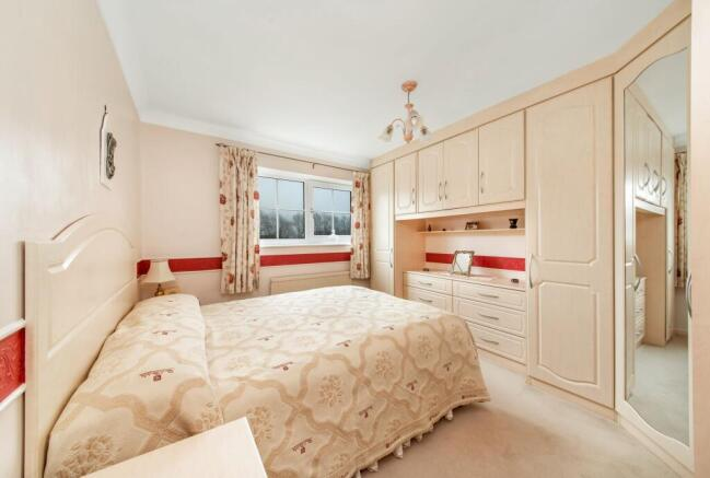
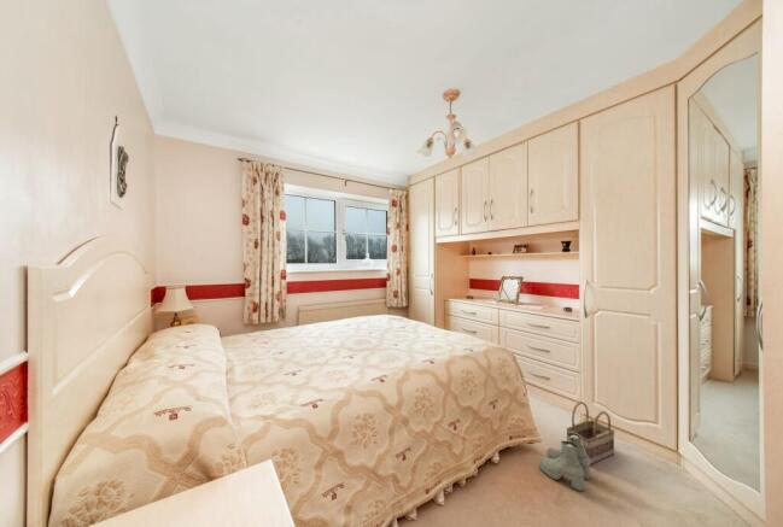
+ basket [565,400,617,465]
+ boots [537,433,591,492]
